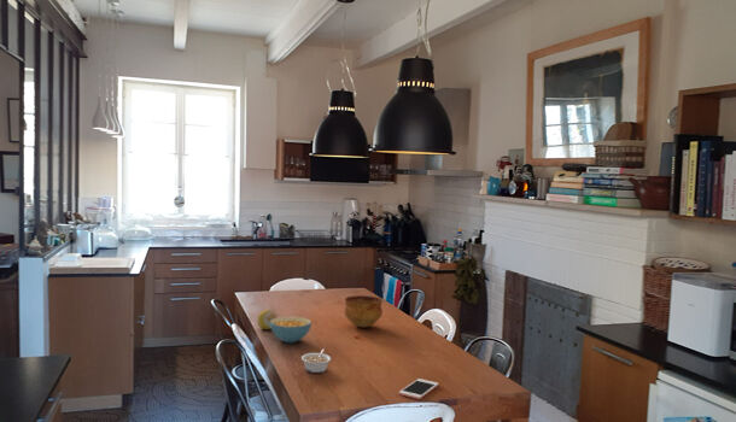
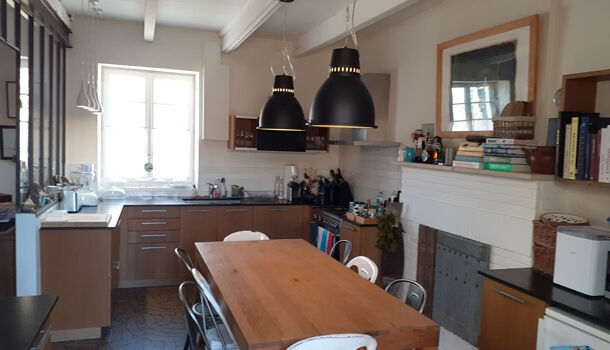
- cell phone [398,377,439,400]
- cereal bowl [270,316,312,344]
- bowl [343,294,384,329]
- legume [300,348,332,374]
- fruit [256,309,278,330]
